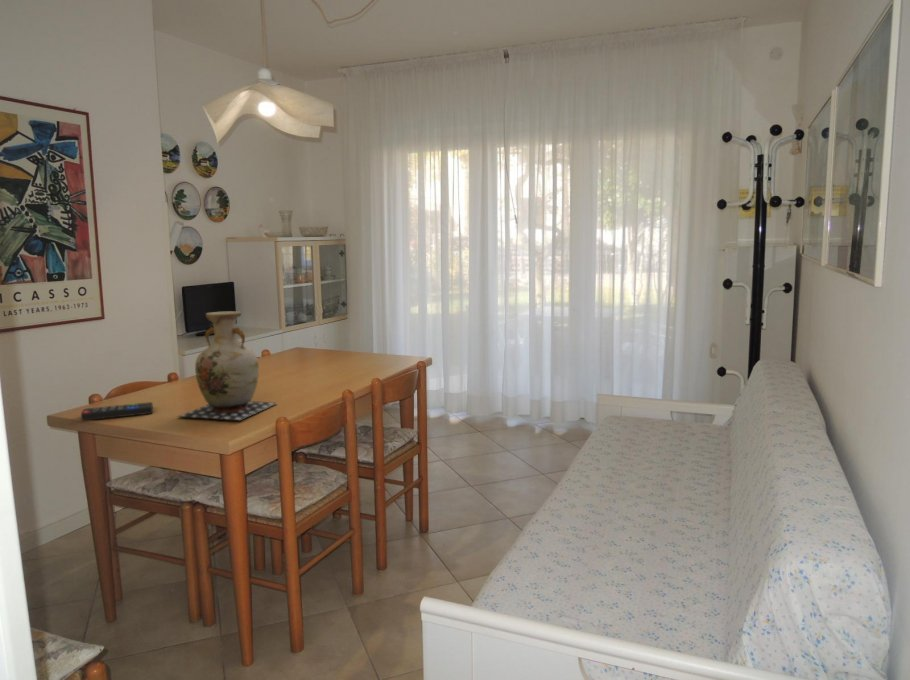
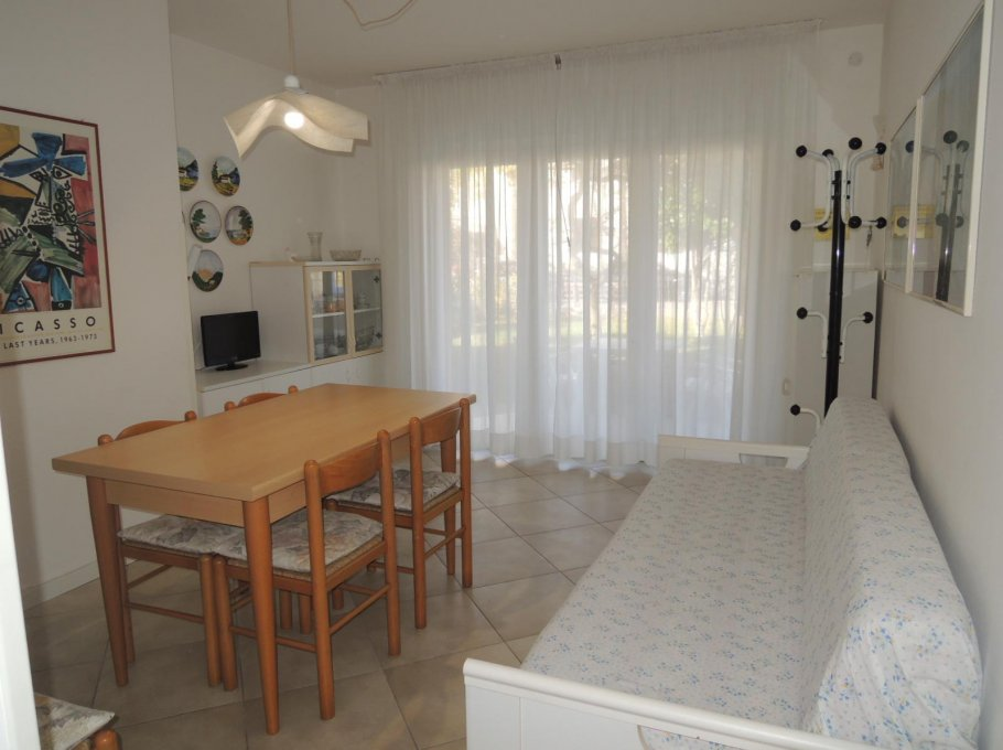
- vase [176,310,278,421]
- remote control [80,401,154,422]
